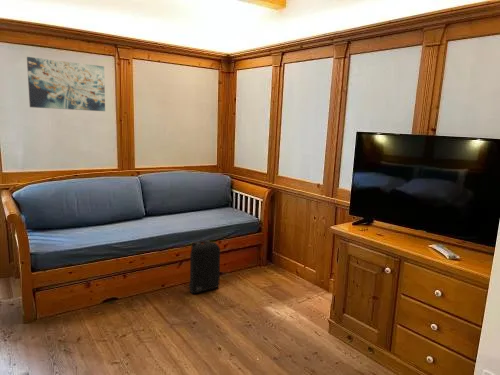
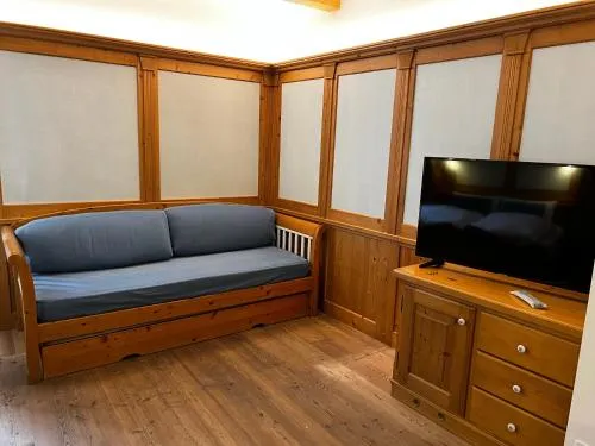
- backpack [188,237,221,295]
- wall art [26,56,106,112]
